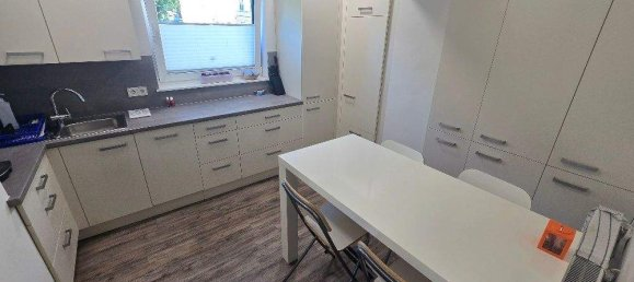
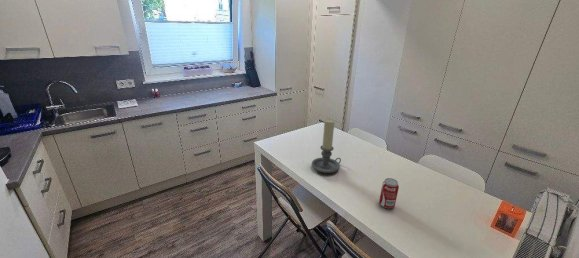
+ beverage can [378,177,400,209]
+ candle holder [311,118,342,174]
